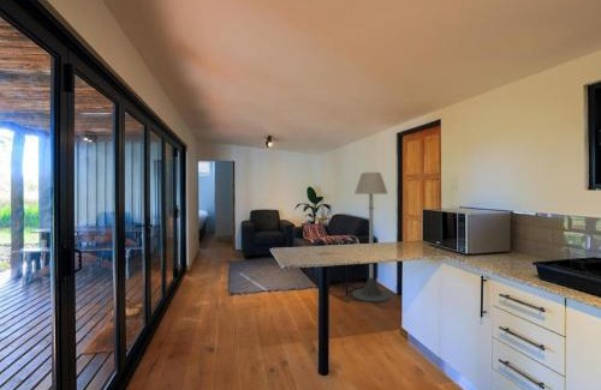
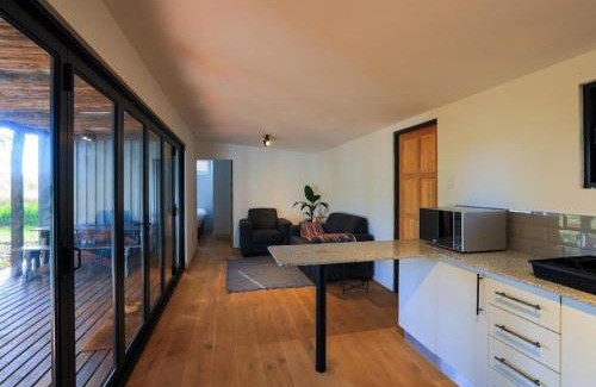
- floor lamp [351,172,392,302]
